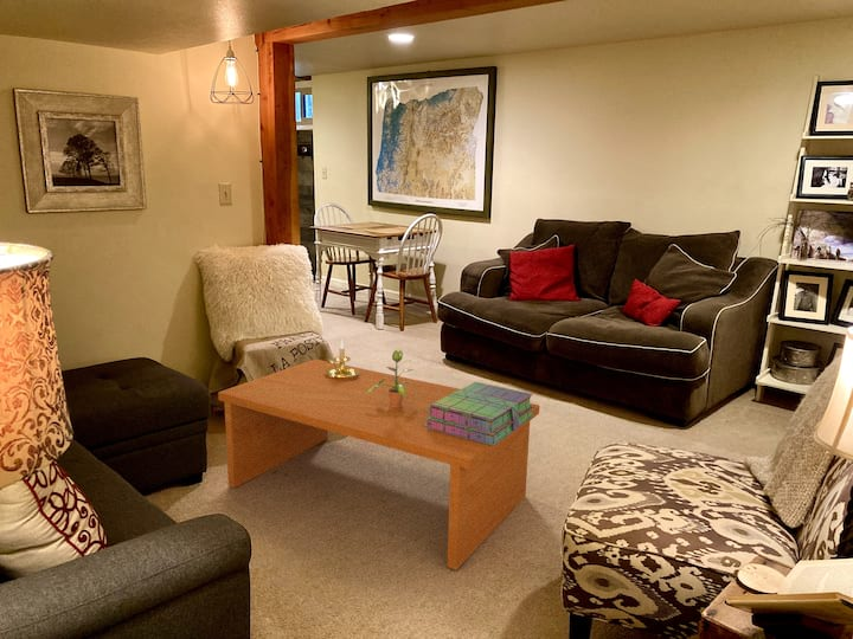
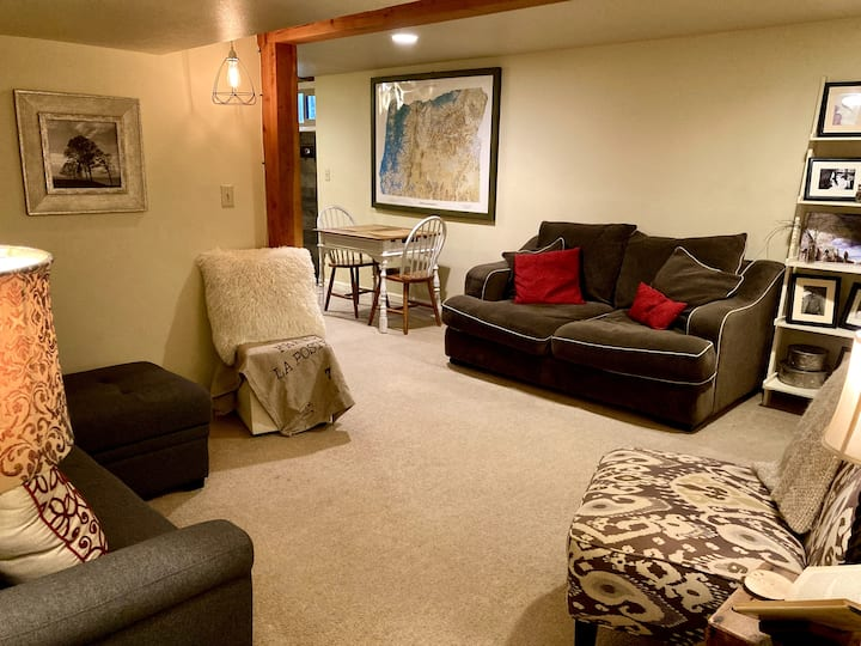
- stack of books [426,381,534,446]
- potted plant [366,349,415,407]
- candle holder [325,337,359,380]
- coffee table [217,357,540,572]
